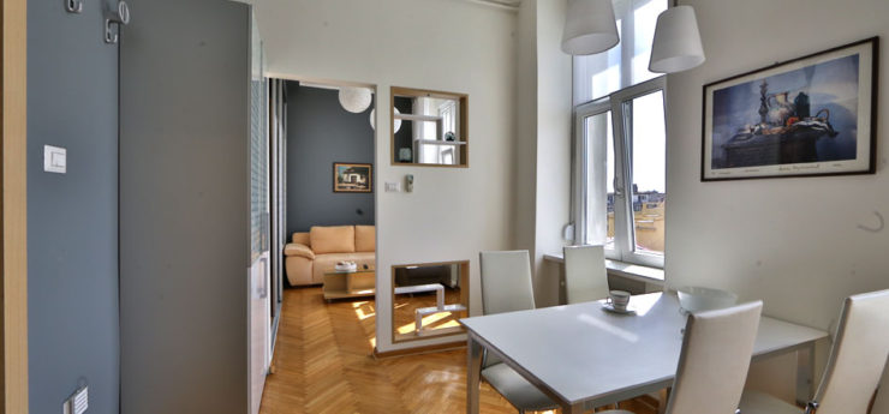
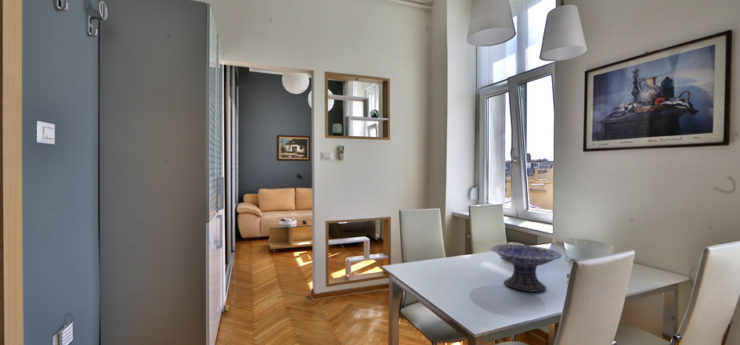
+ decorative bowl [490,243,563,293]
